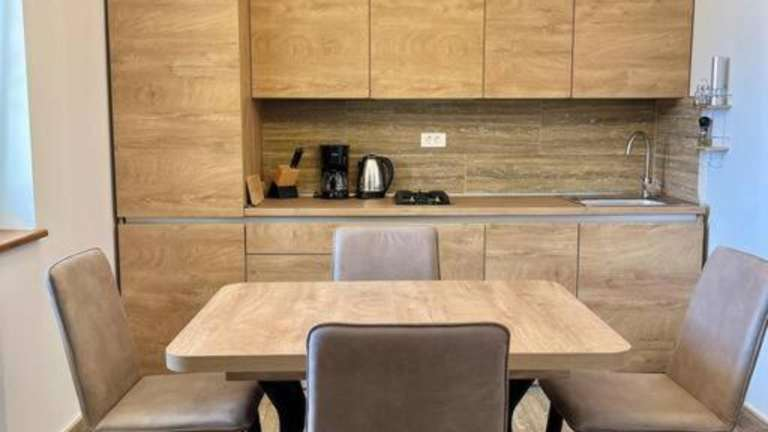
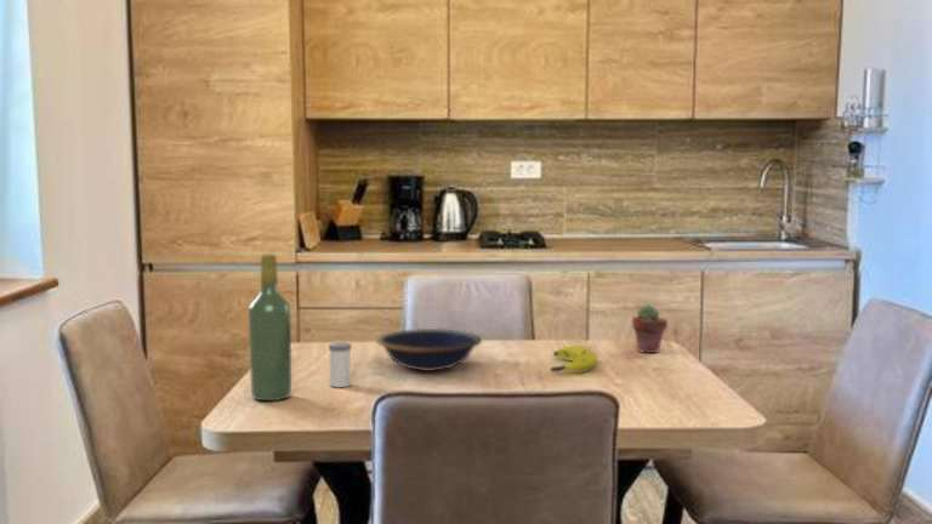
+ bowl [375,328,483,372]
+ salt shaker [328,341,352,388]
+ banana [550,344,598,374]
+ wine bottle [248,254,292,401]
+ potted succulent [631,304,669,354]
